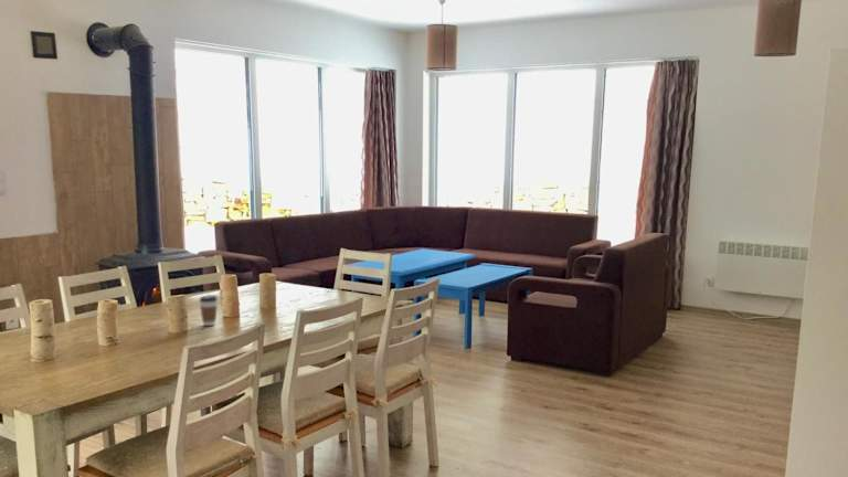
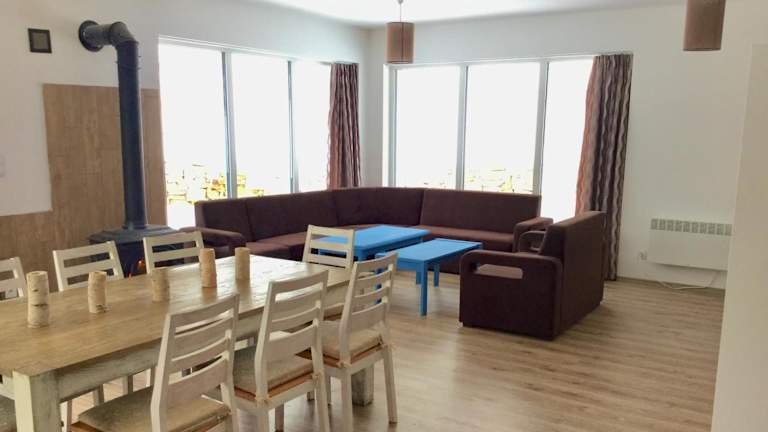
- coffee cup [199,294,219,327]
